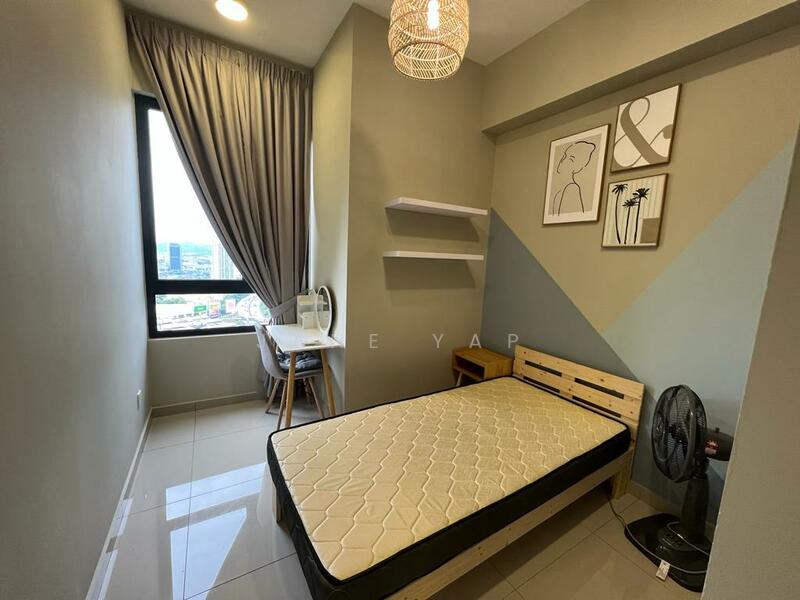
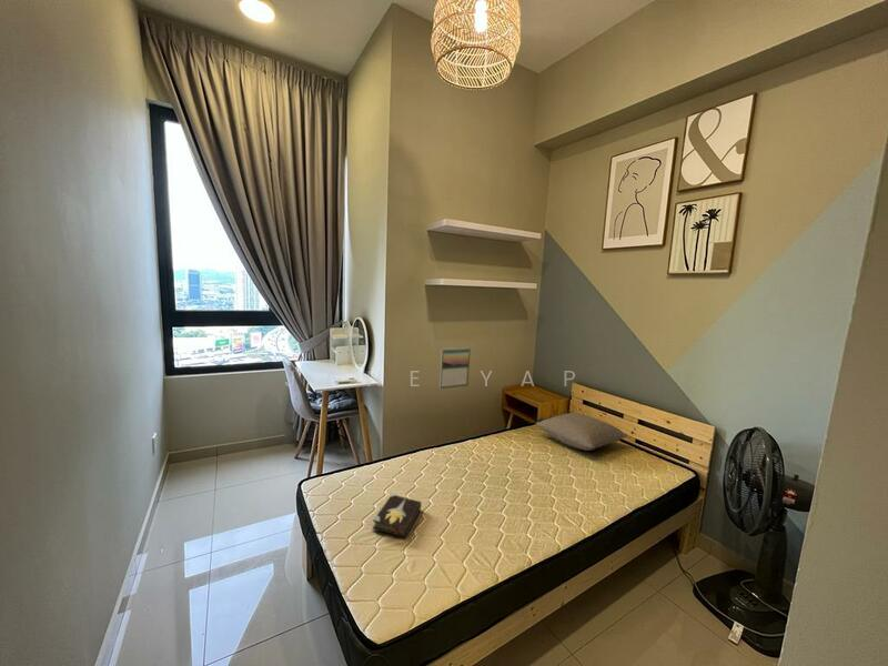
+ pillow [535,412,629,452]
+ hardback book [372,493,423,538]
+ calendar [438,346,472,390]
